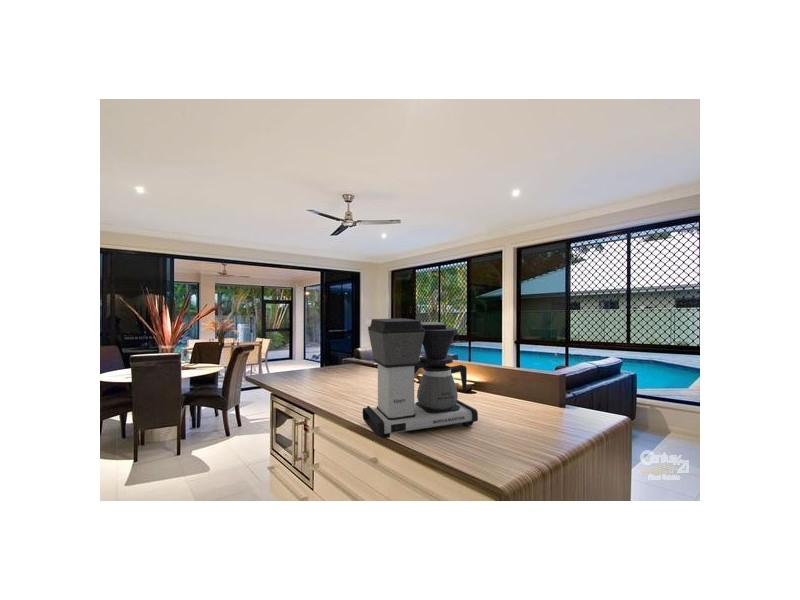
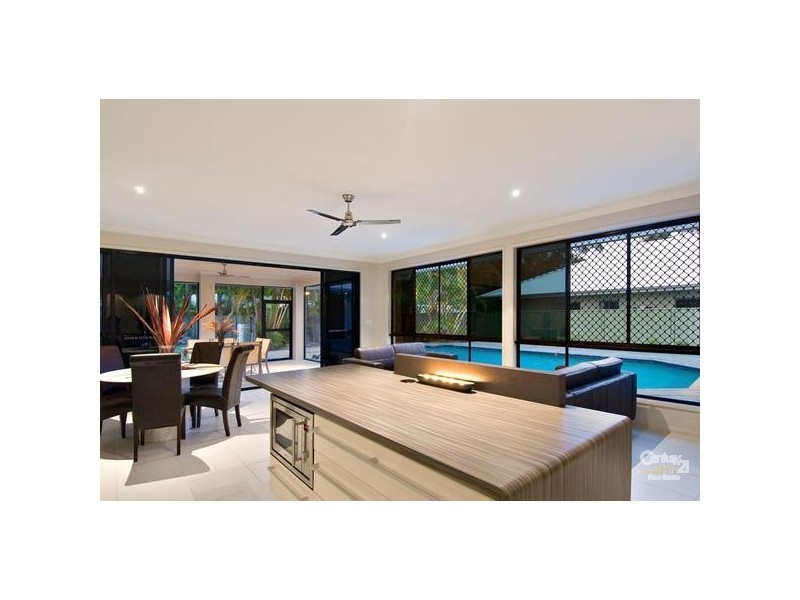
- coffee maker [362,317,479,440]
